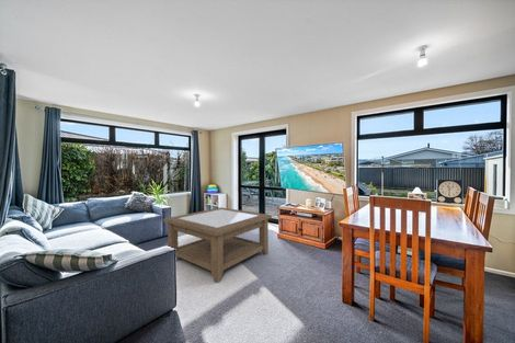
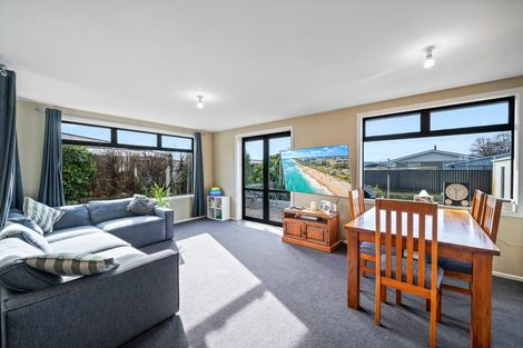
- coffee table [162,206,273,283]
